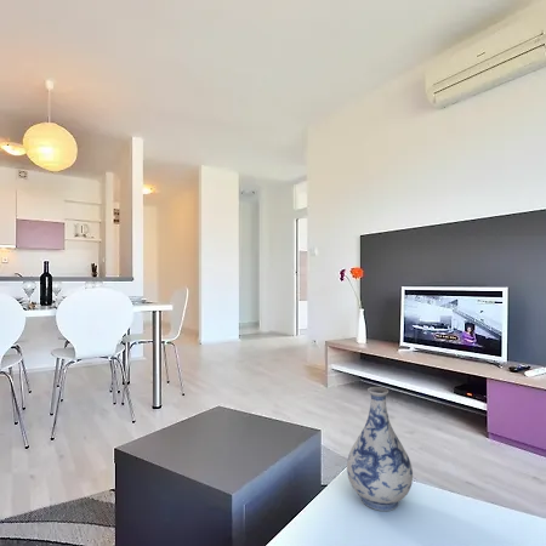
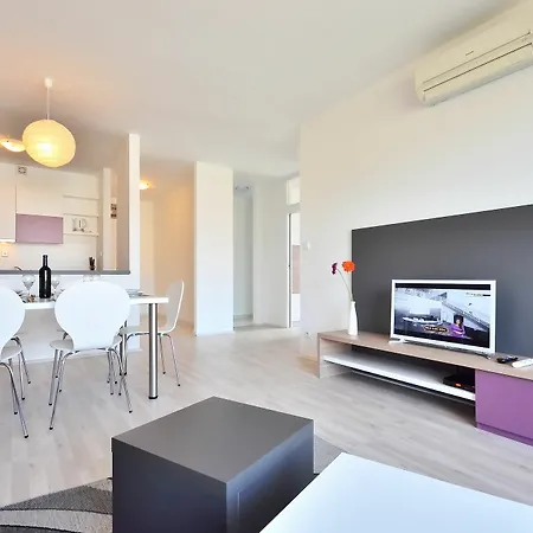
- vase [346,386,414,512]
